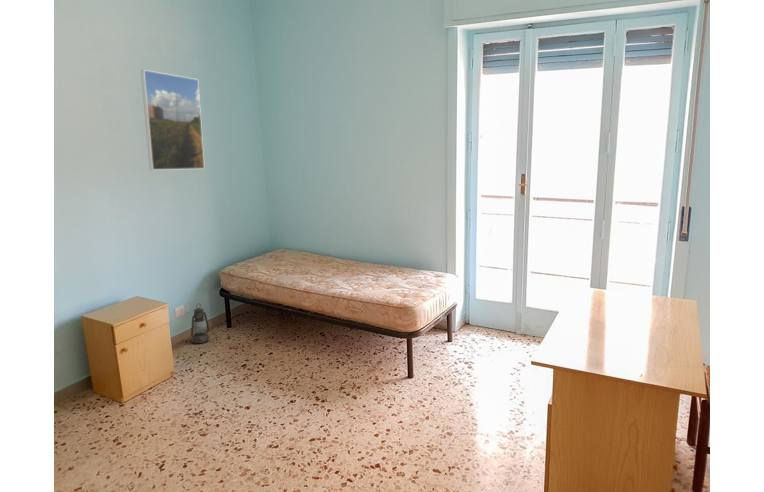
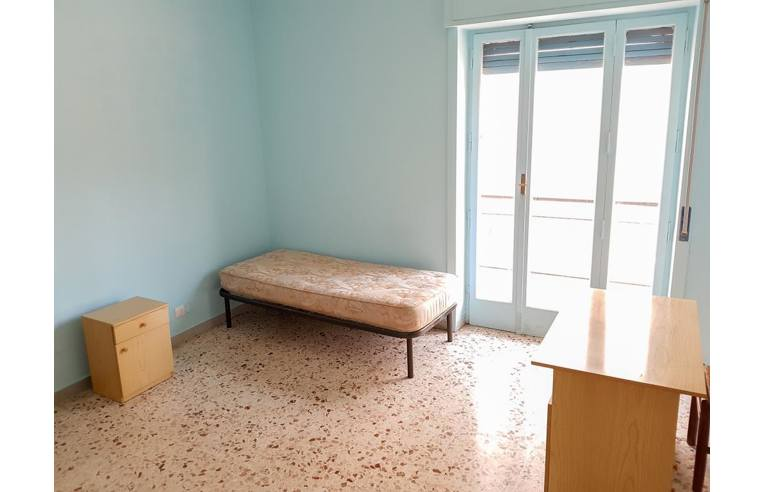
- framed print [140,69,206,171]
- lantern [190,302,210,344]
